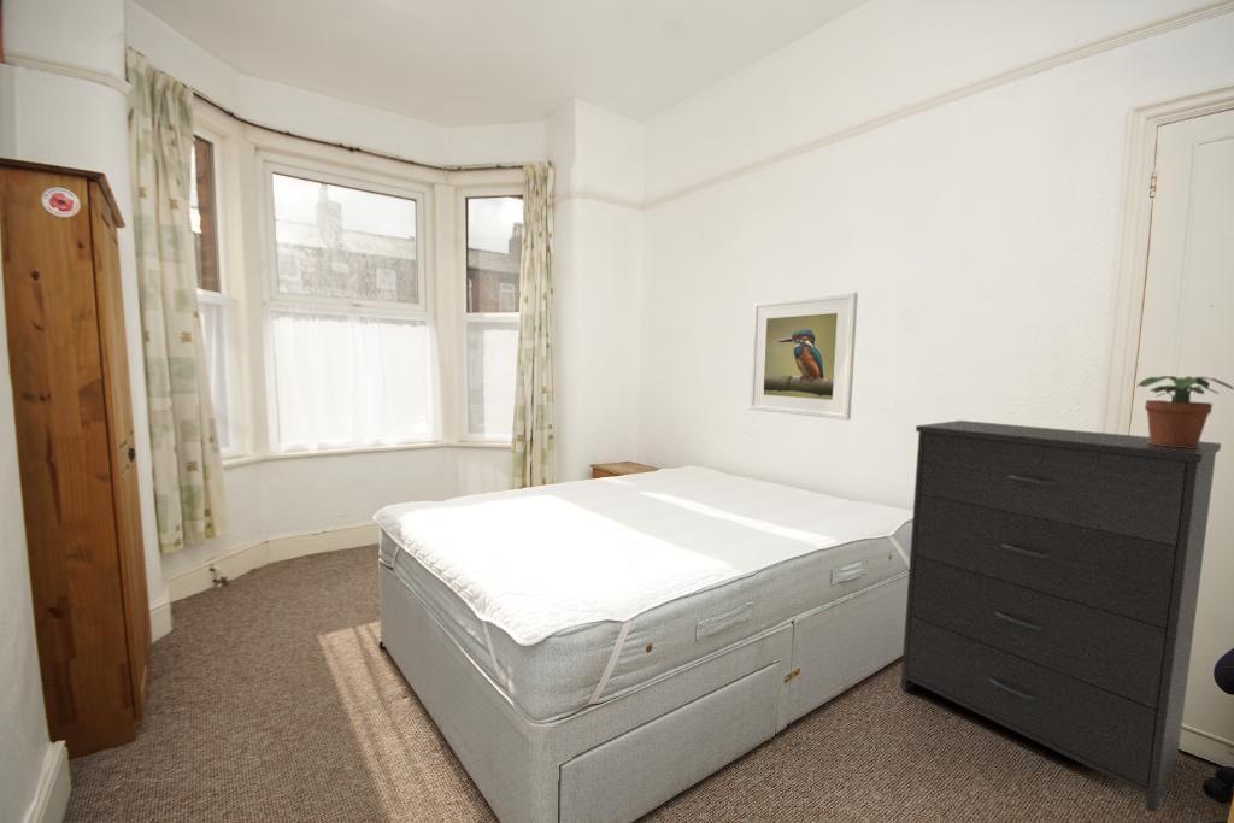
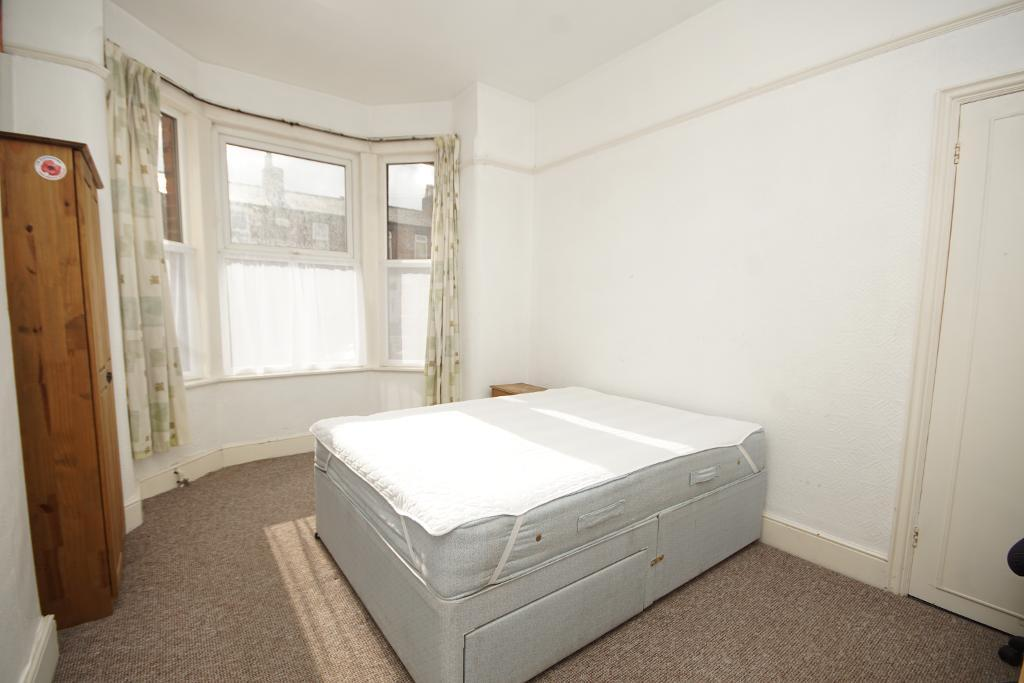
- potted plant [1135,375,1234,448]
- dresser [899,419,1222,815]
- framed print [748,292,859,421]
